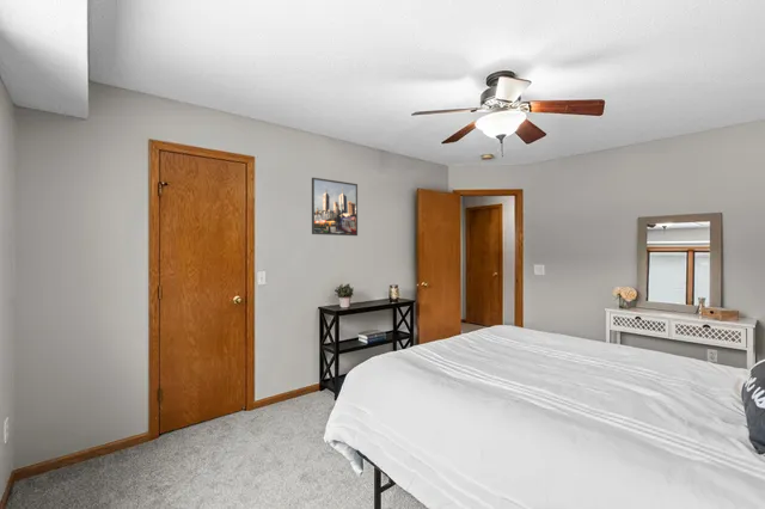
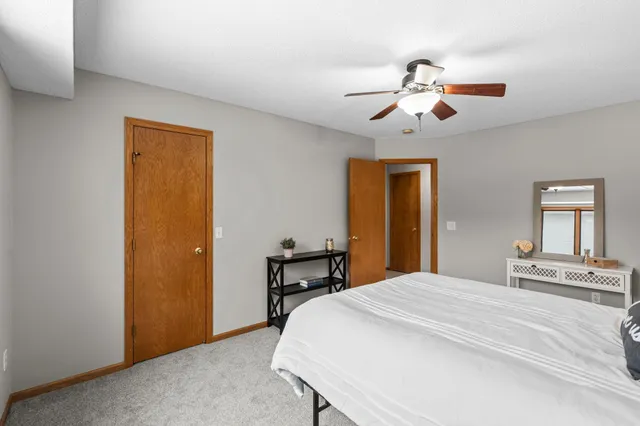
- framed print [311,177,359,237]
